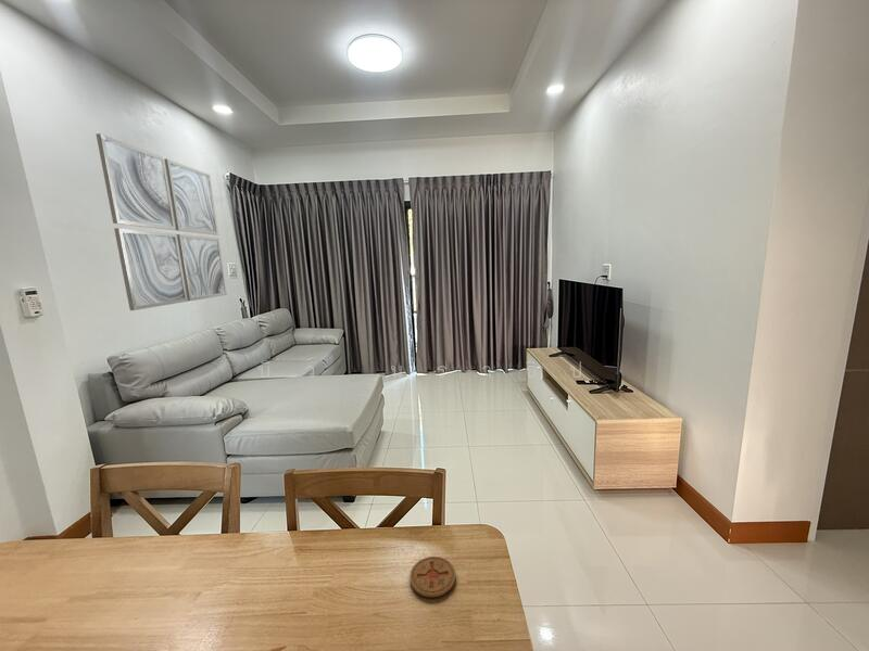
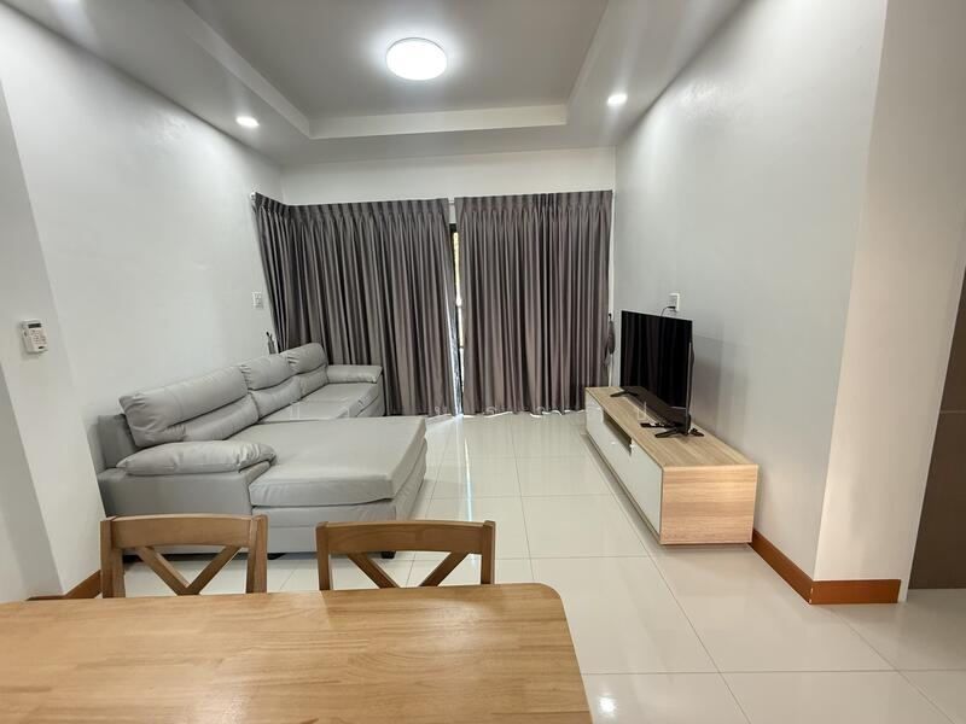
- coaster [410,556,456,599]
- wall art [95,132,228,311]
